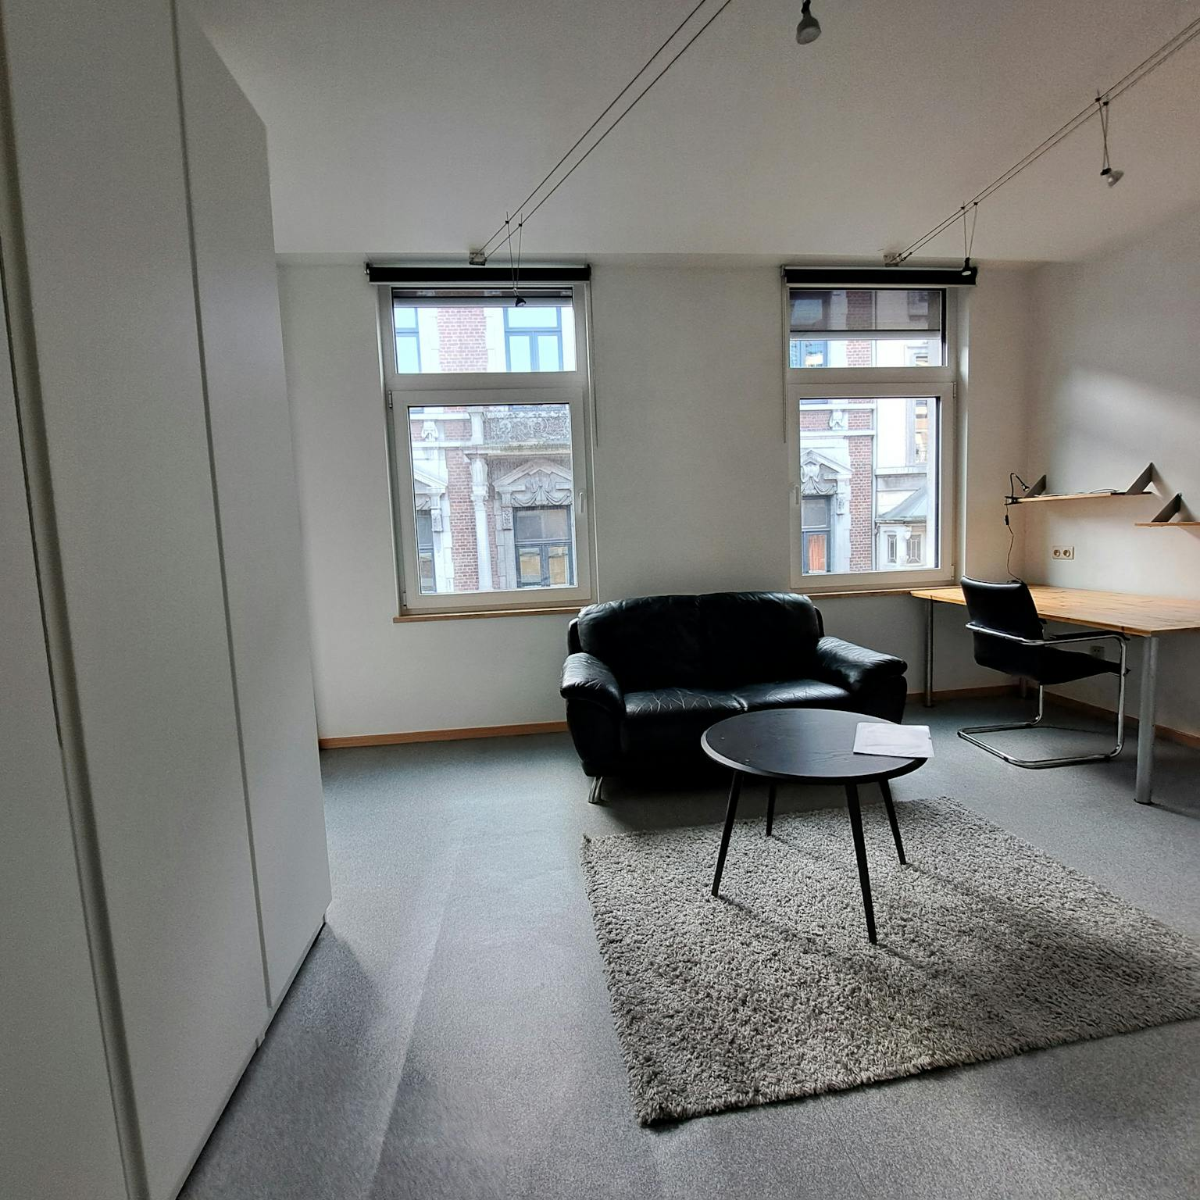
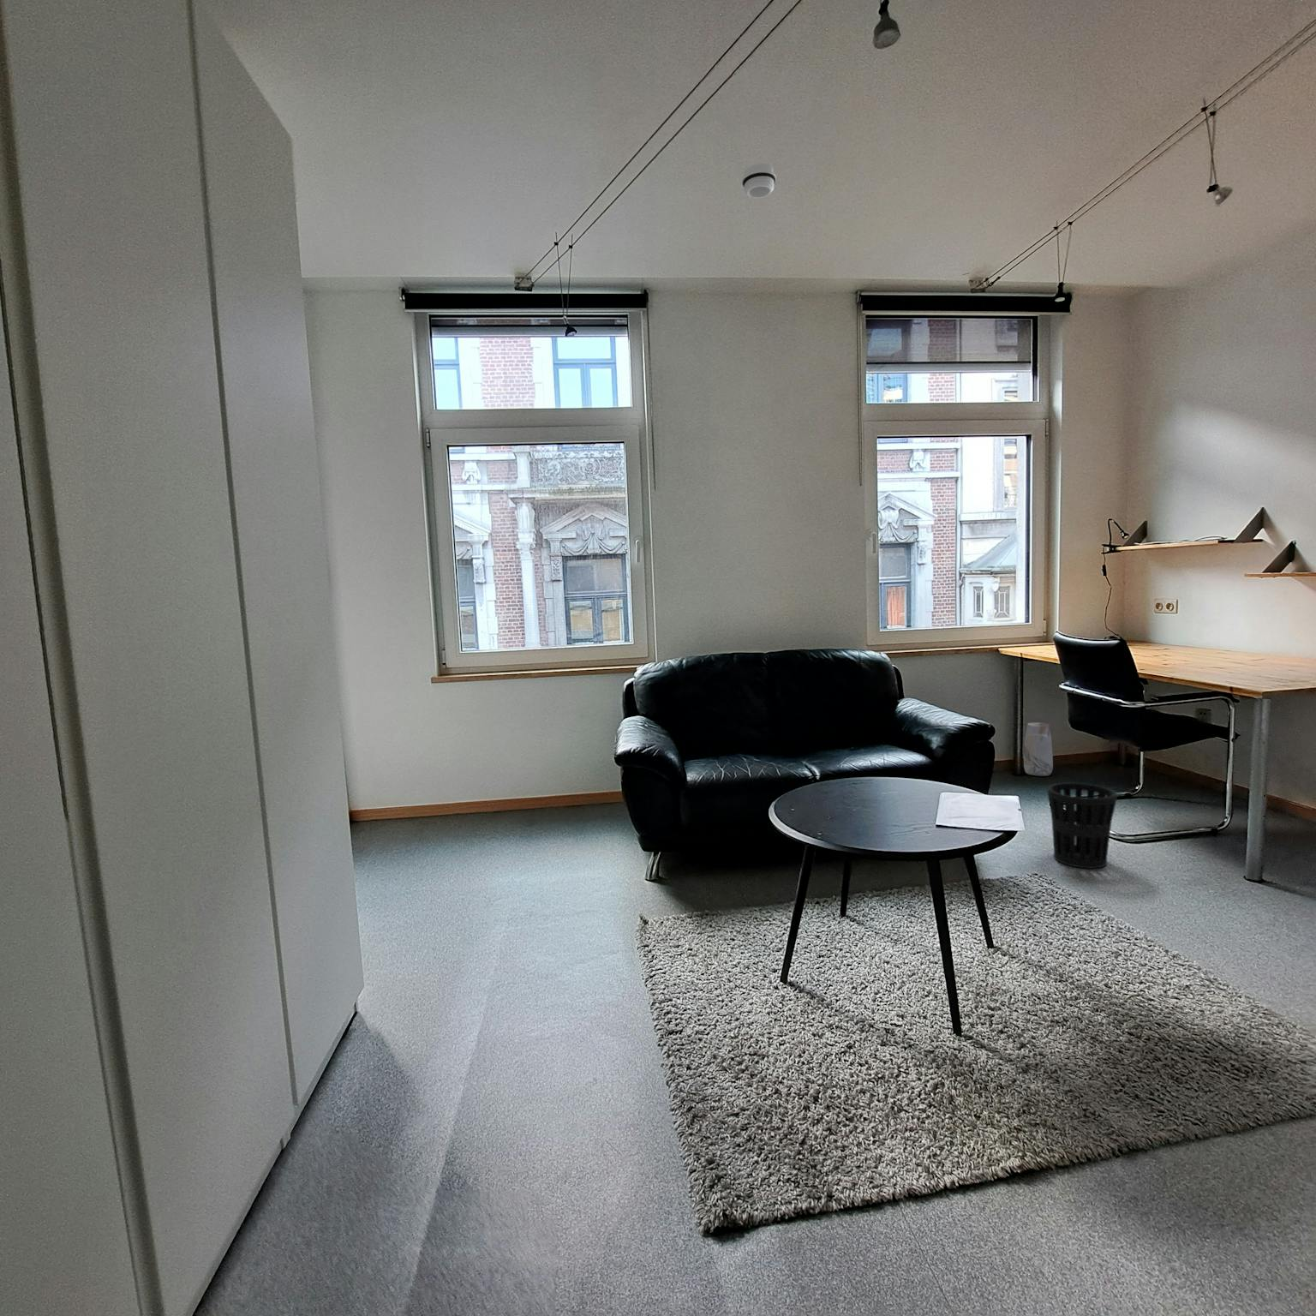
+ wastebasket [1047,781,1117,870]
+ smoke detector [741,163,777,199]
+ vase [1023,722,1053,777]
